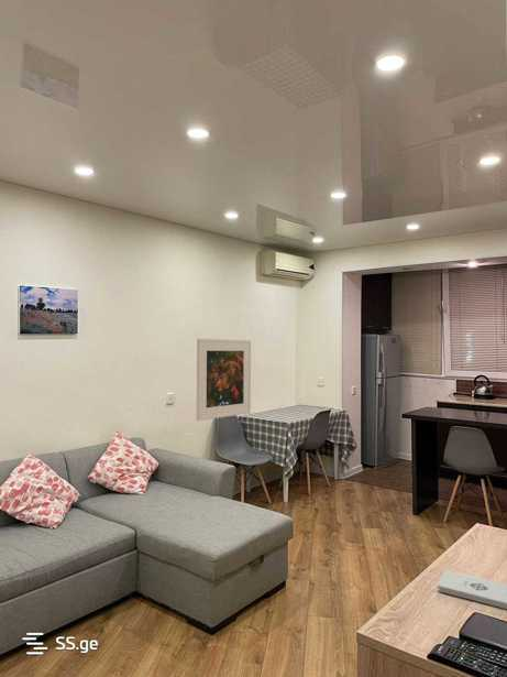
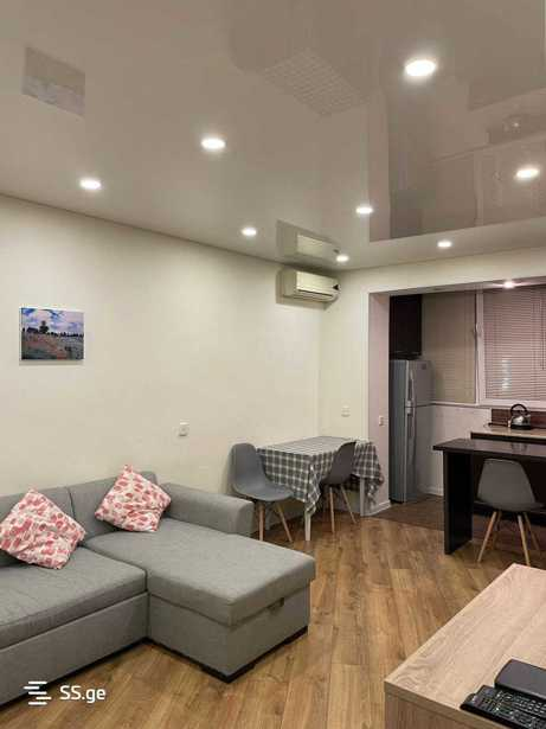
- notepad [437,569,507,610]
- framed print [196,338,252,422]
